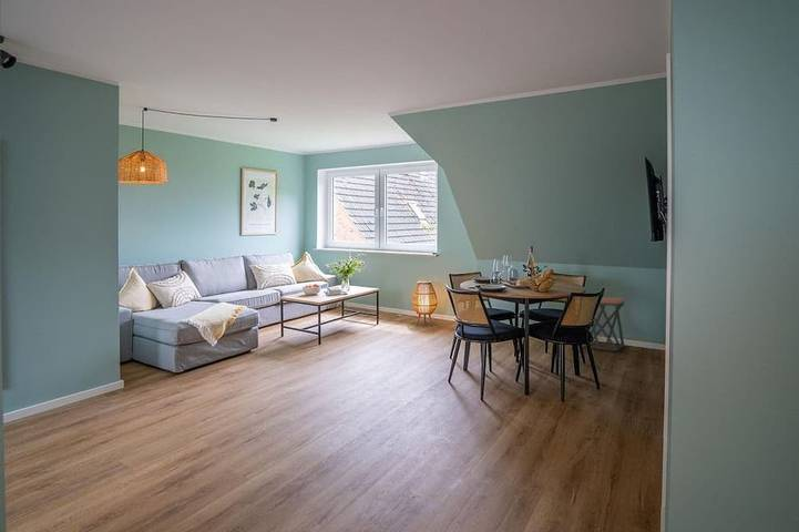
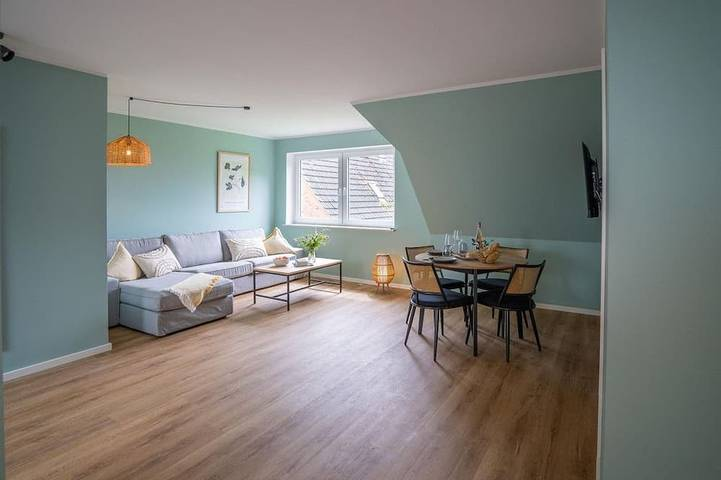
- stool [582,296,625,351]
